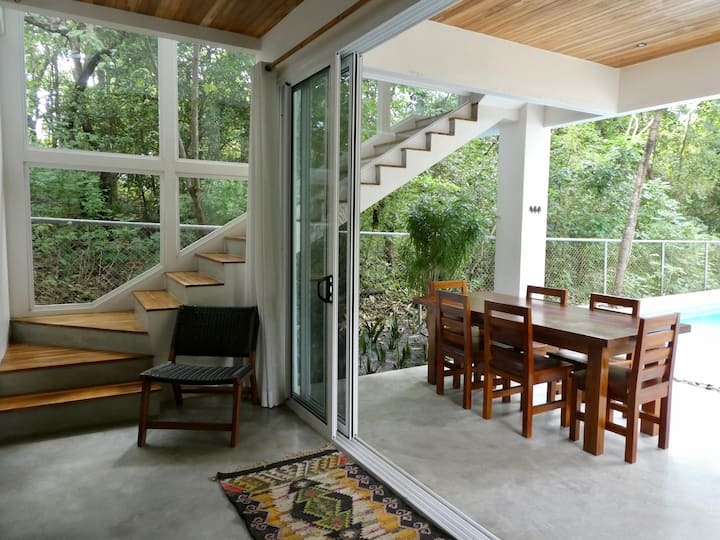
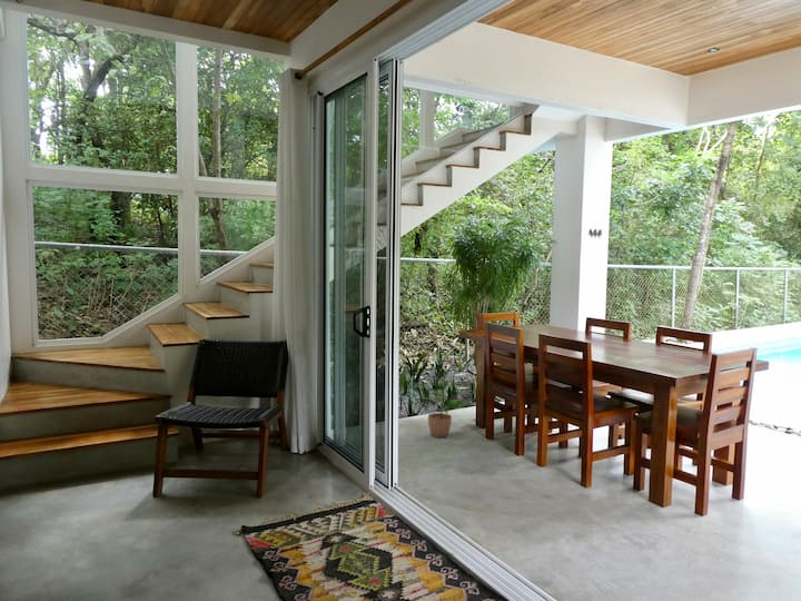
+ potted plant [414,380,467,439]
